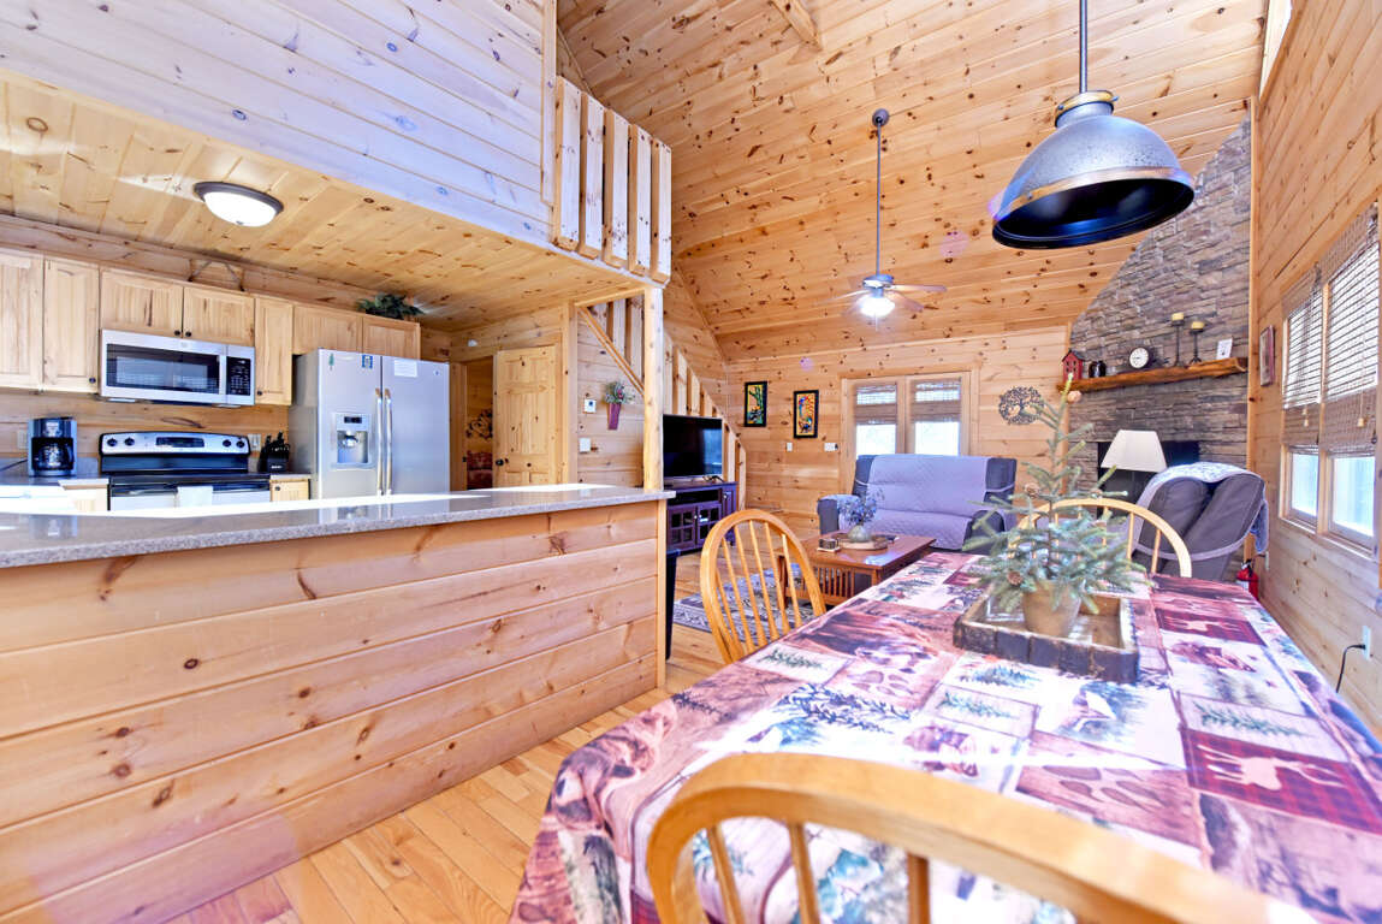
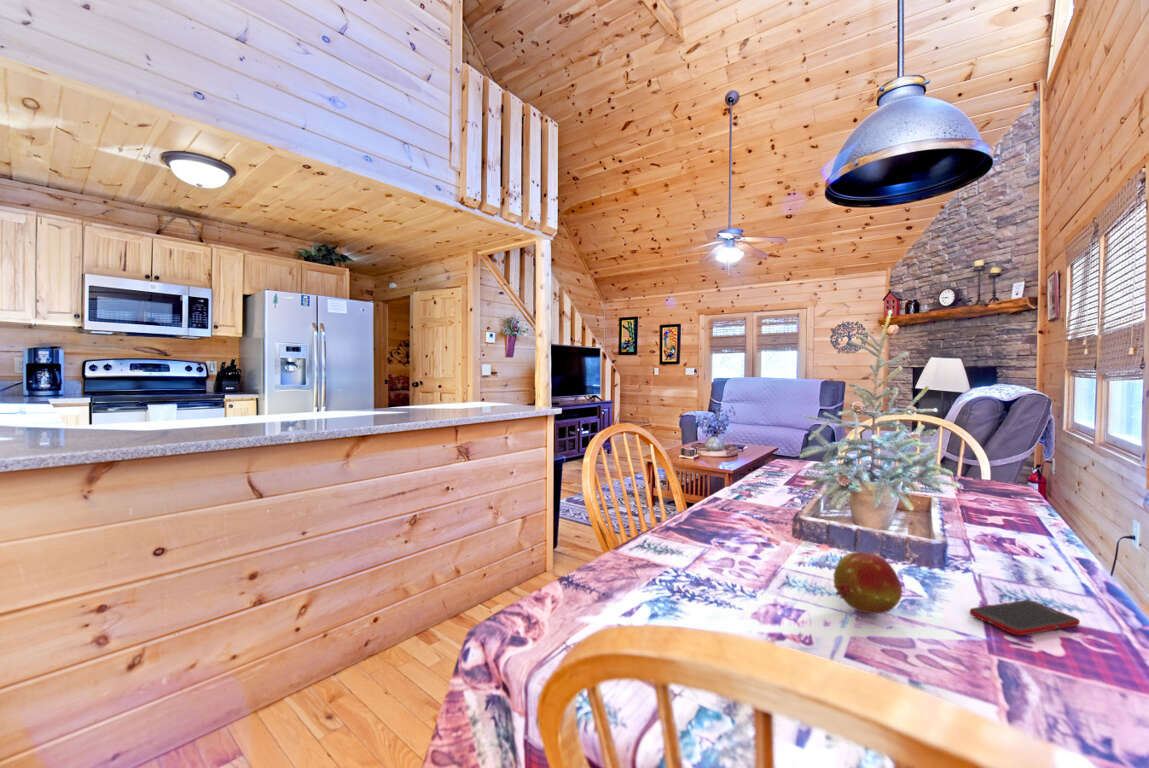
+ cell phone [969,599,1081,636]
+ fruit [832,551,903,615]
